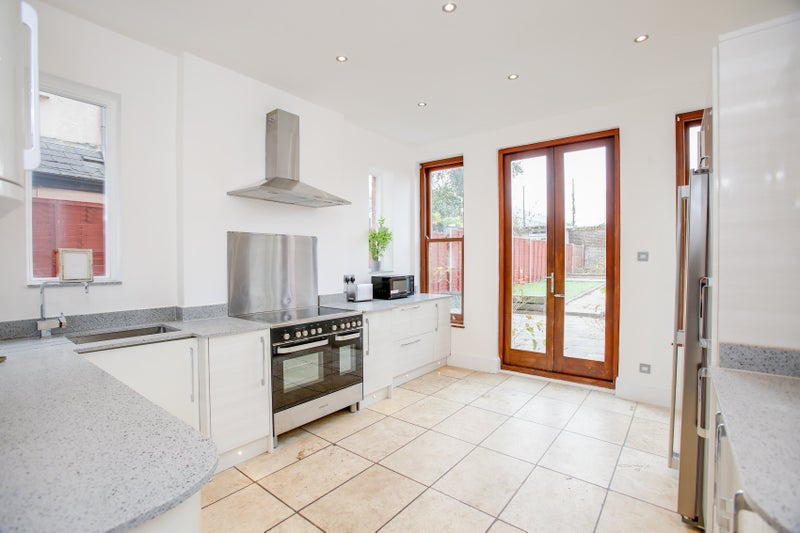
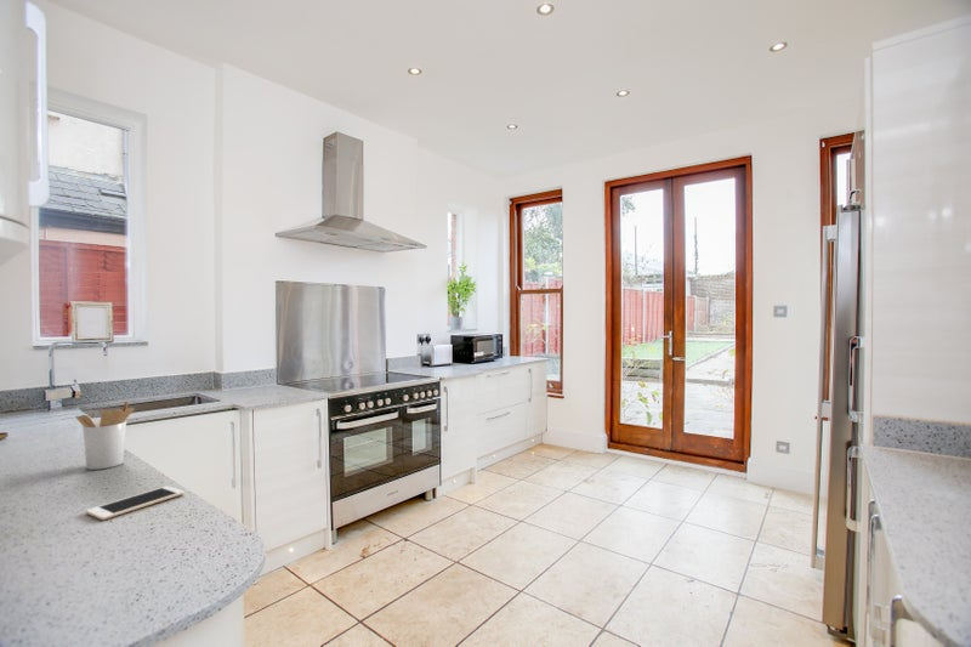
+ utensil holder [74,399,135,471]
+ cell phone [85,486,186,521]
